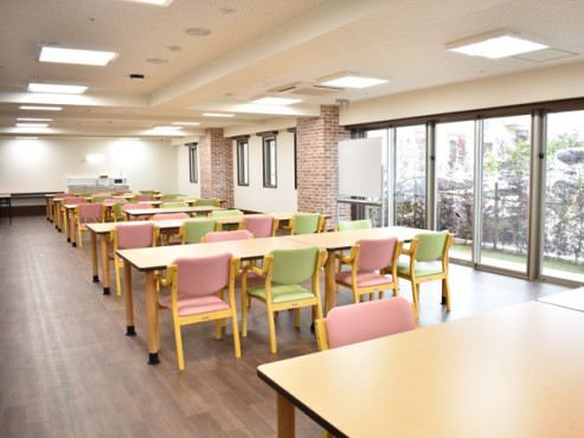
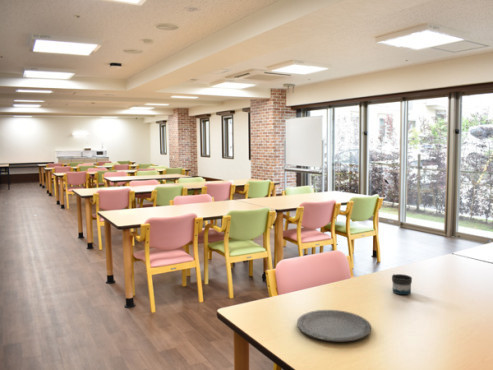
+ mug [391,273,413,296]
+ plate [296,309,372,342]
